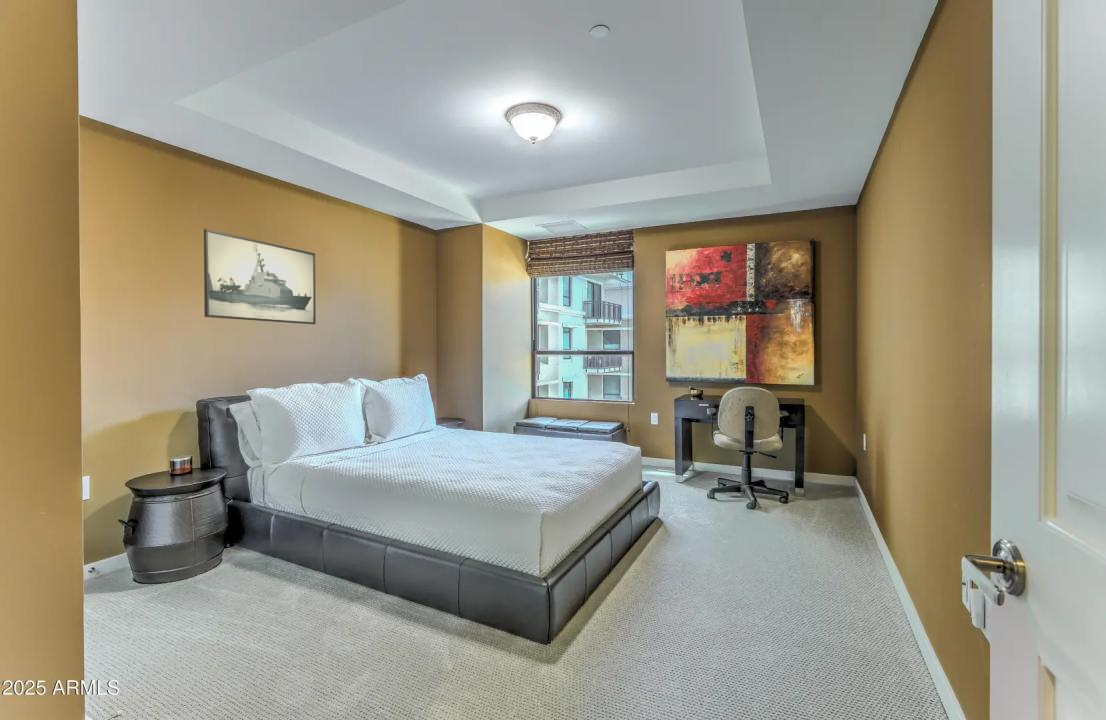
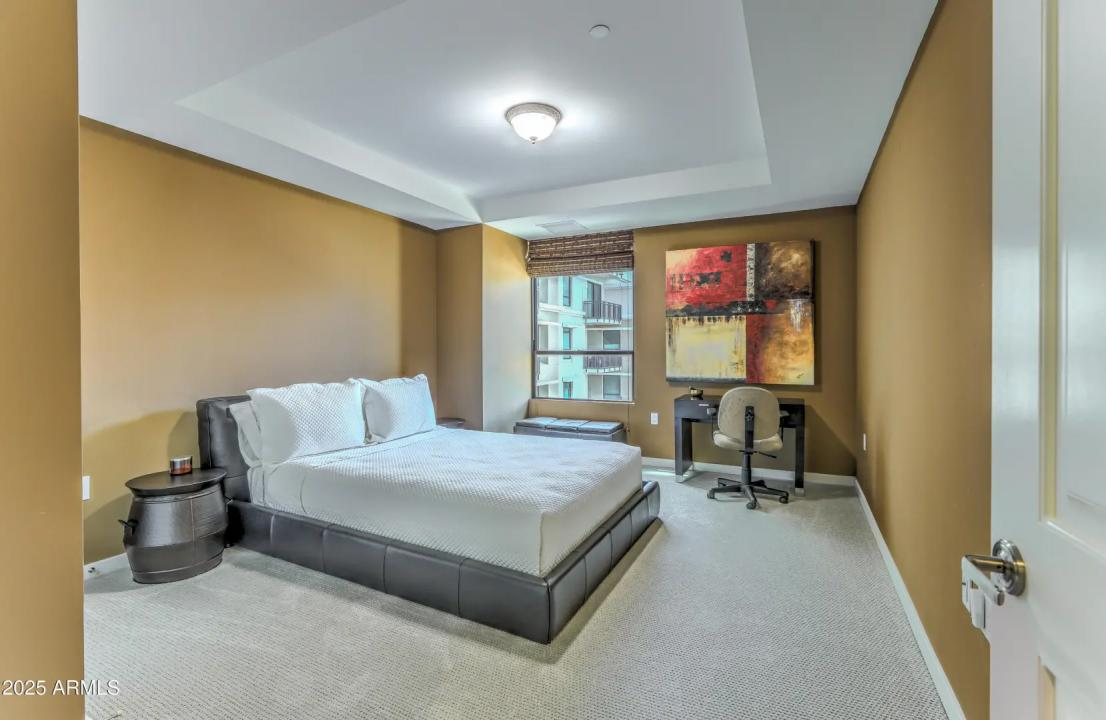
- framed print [203,228,317,325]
